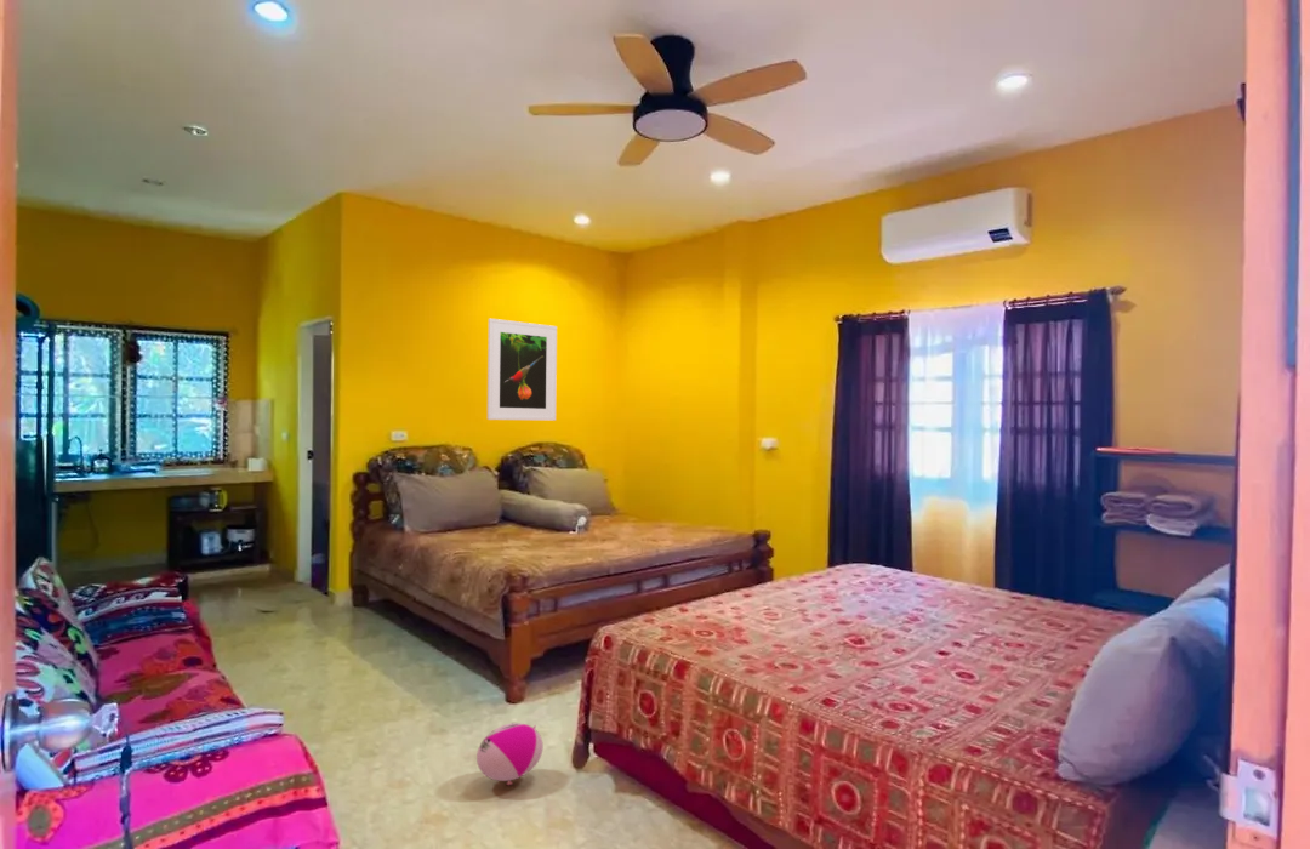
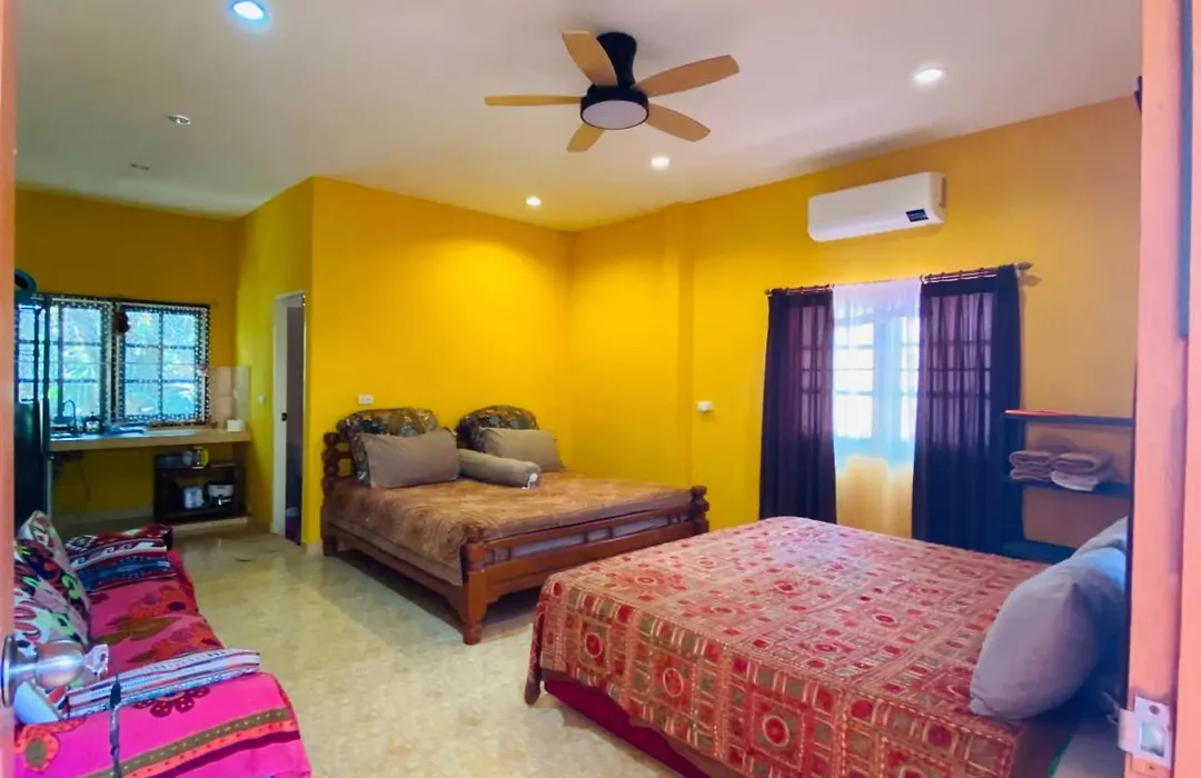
- ball [475,722,545,786]
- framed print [486,318,558,422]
